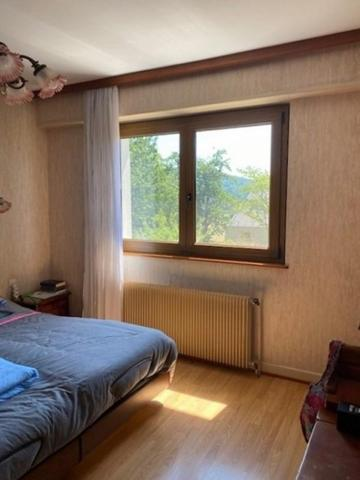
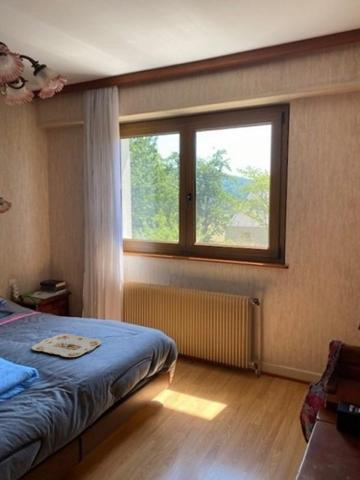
+ serving tray [31,333,103,358]
